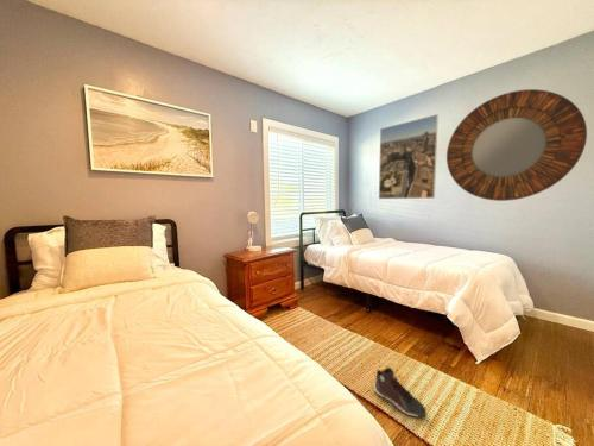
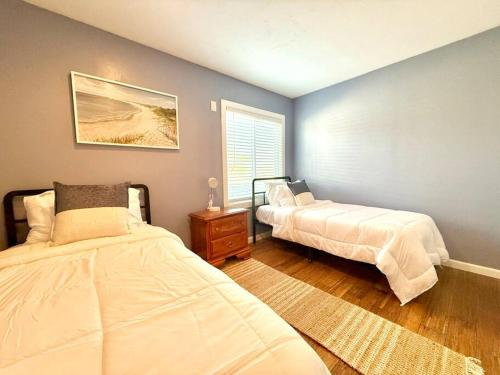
- home mirror [446,88,588,202]
- sneaker [373,366,426,419]
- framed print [378,113,440,200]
